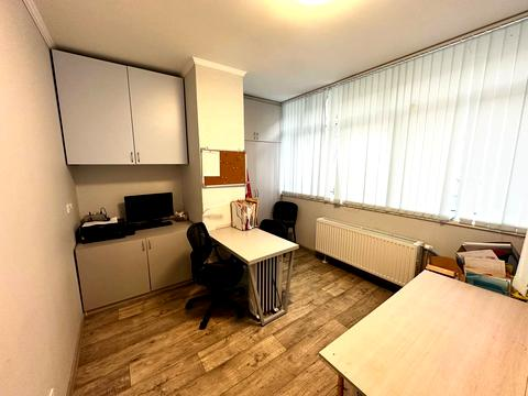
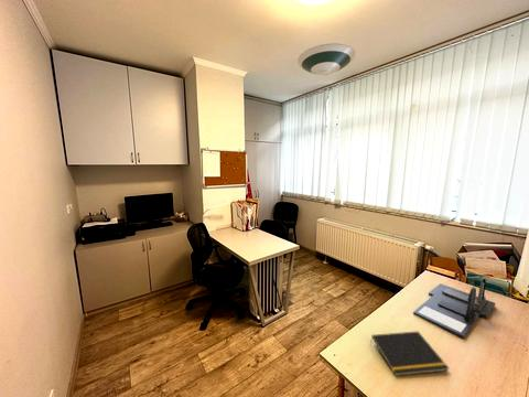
+ desk organizer [412,278,496,340]
+ notepad [369,330,450,377]
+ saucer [296,42,356,76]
